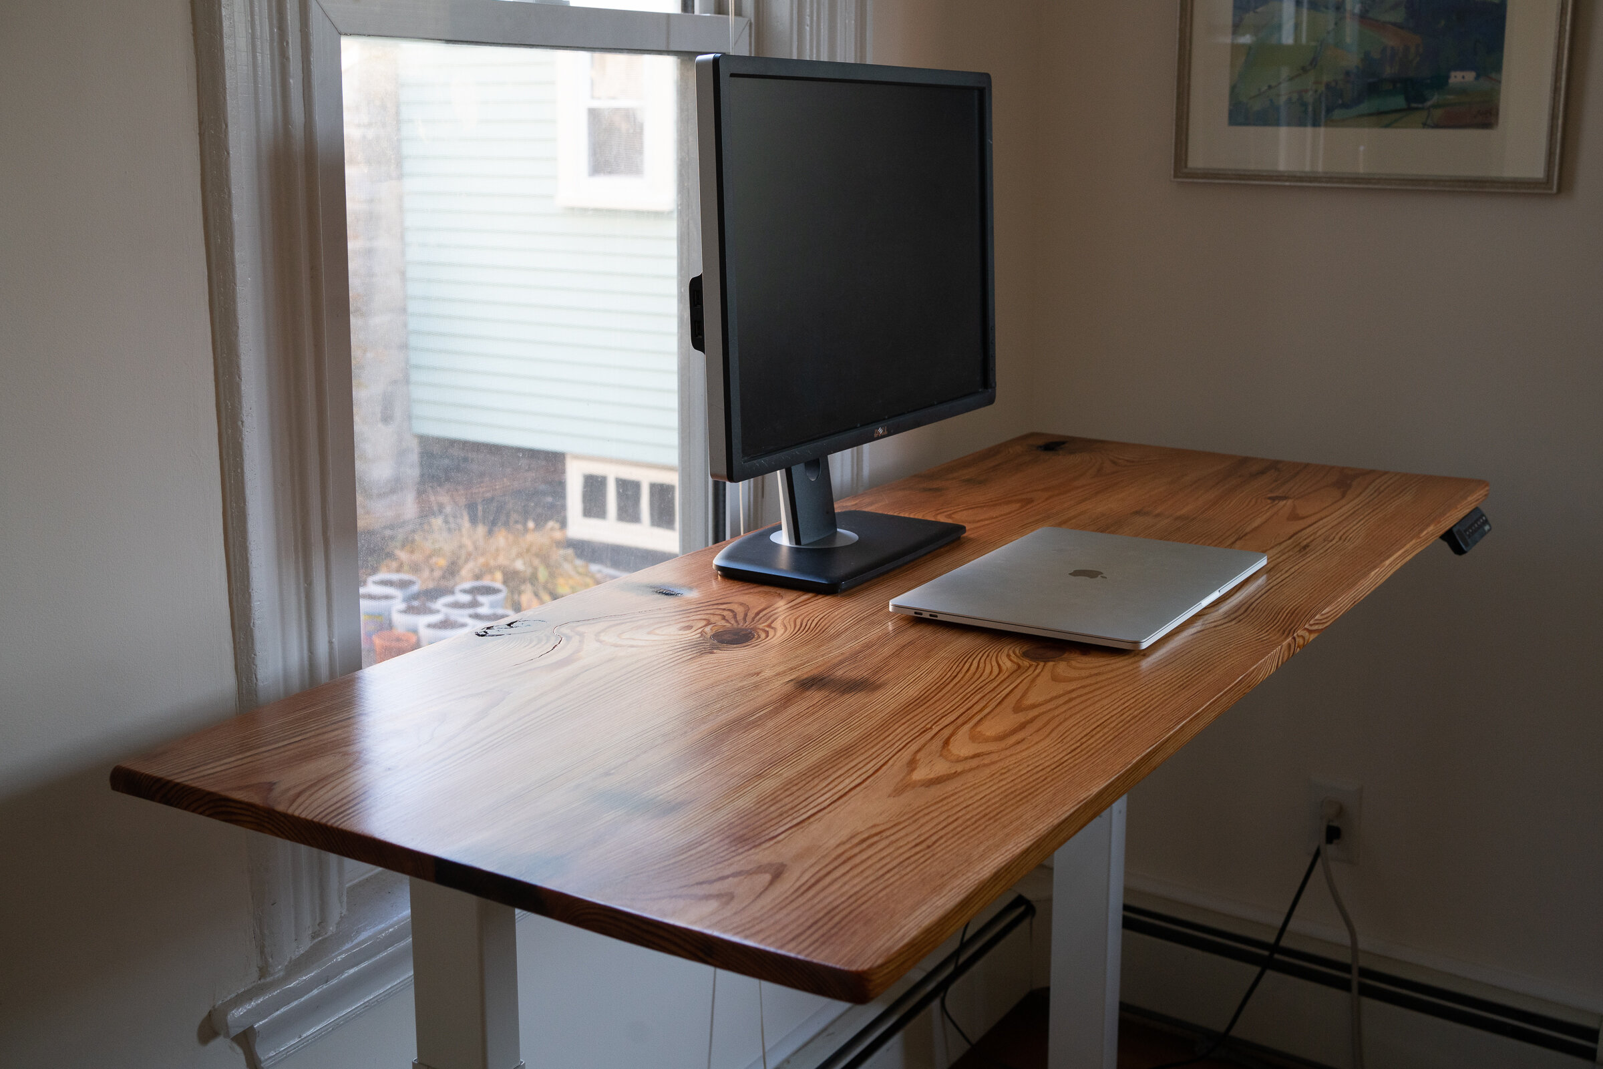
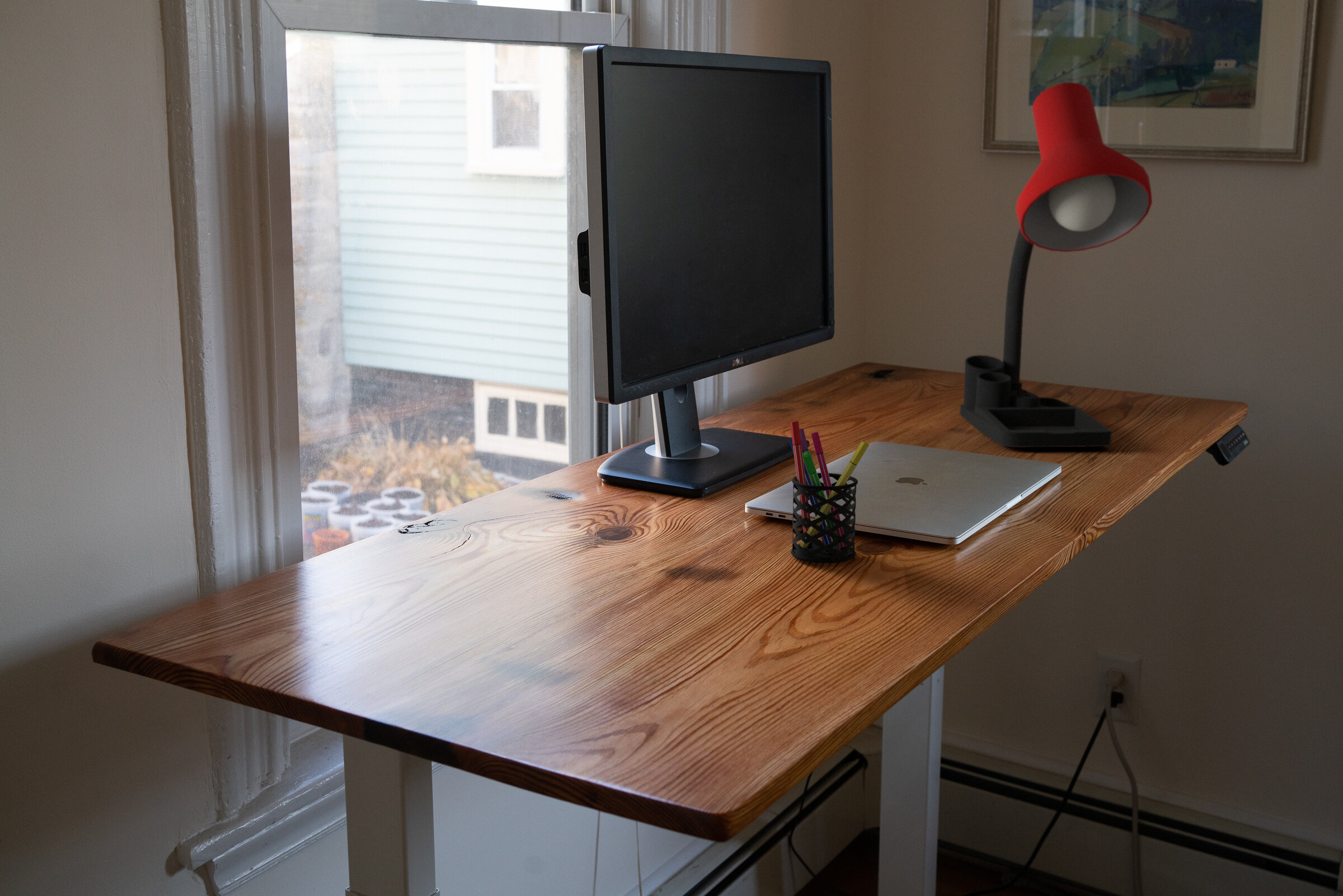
+ pen holder [788,420,870,564]
+ desk lamp [959,82,1153,448]
